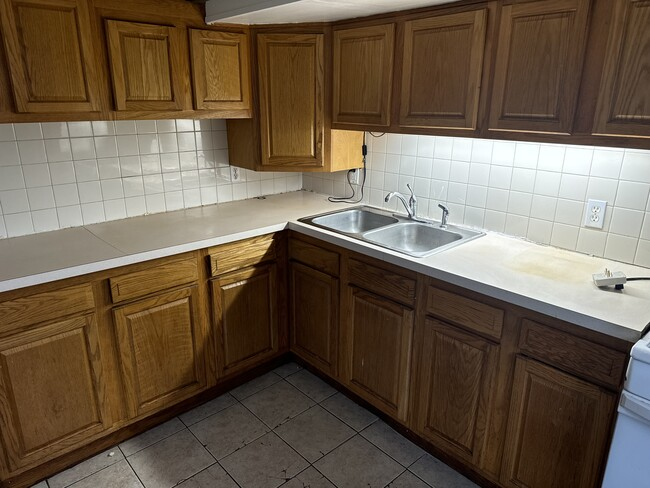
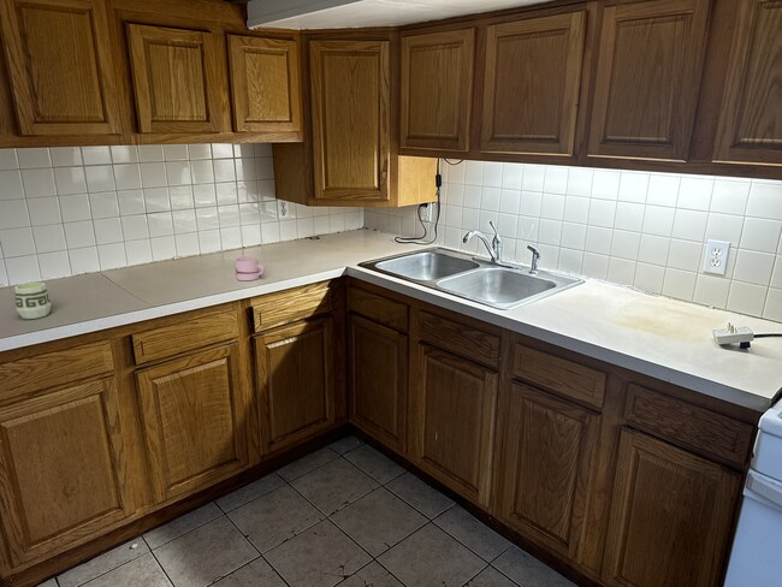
+ mug [233,256,266,281]
+ cup [13,281,53,320]
